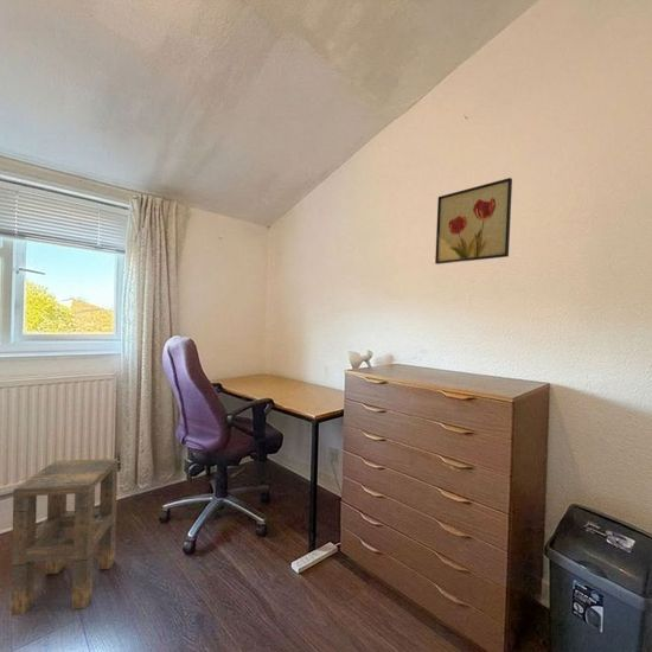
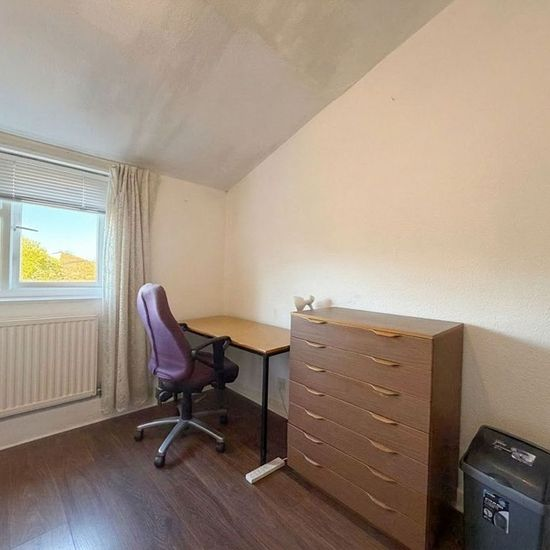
- wall art [434,177,513,266]
- side table [9,458,119,616]
